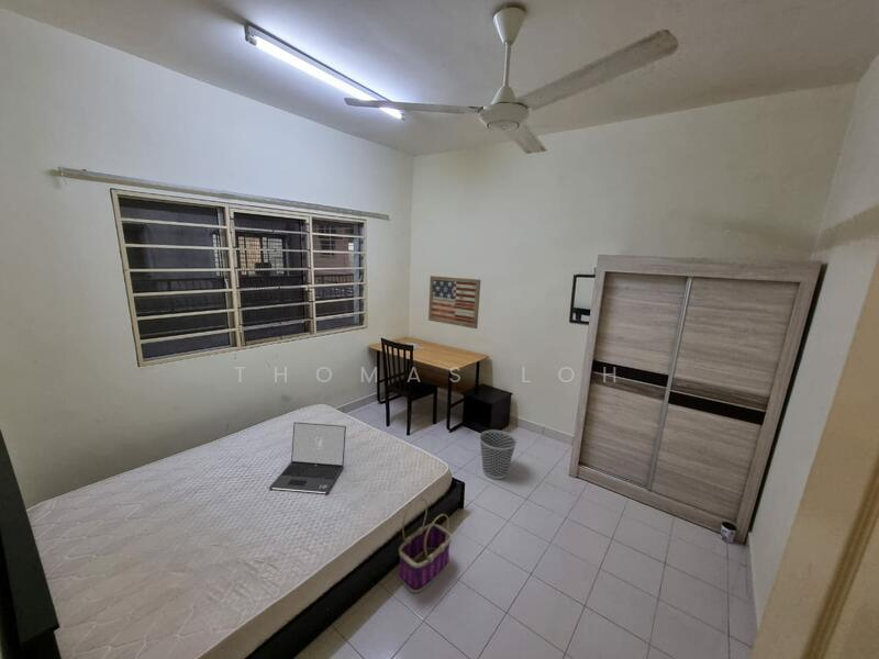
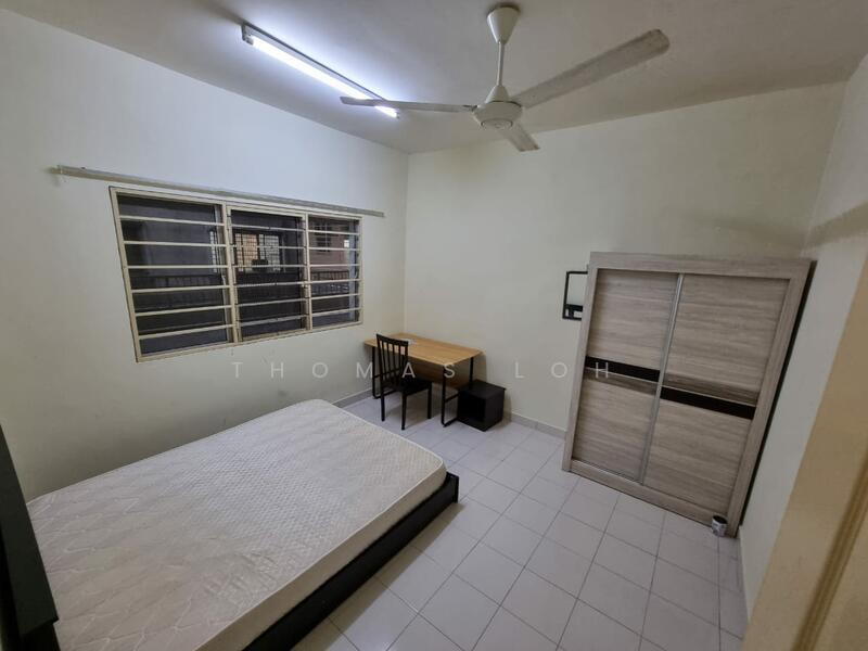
- laptop [268,422,347,494]
- wall art [427,275,481,330]
- wastebasket [478,429,518,480]
- basket [398,498,453,593]
